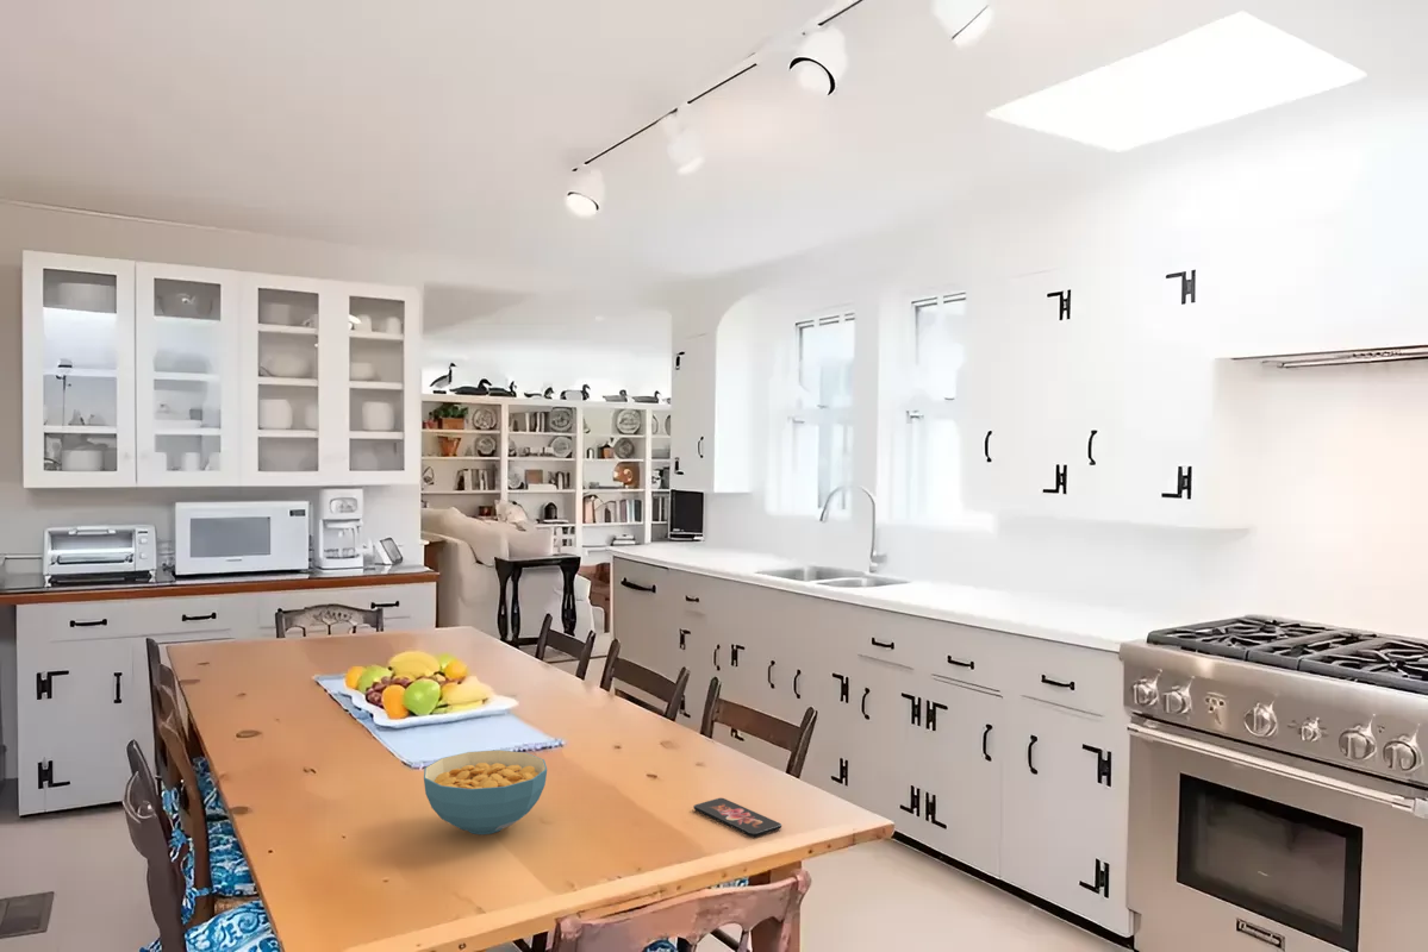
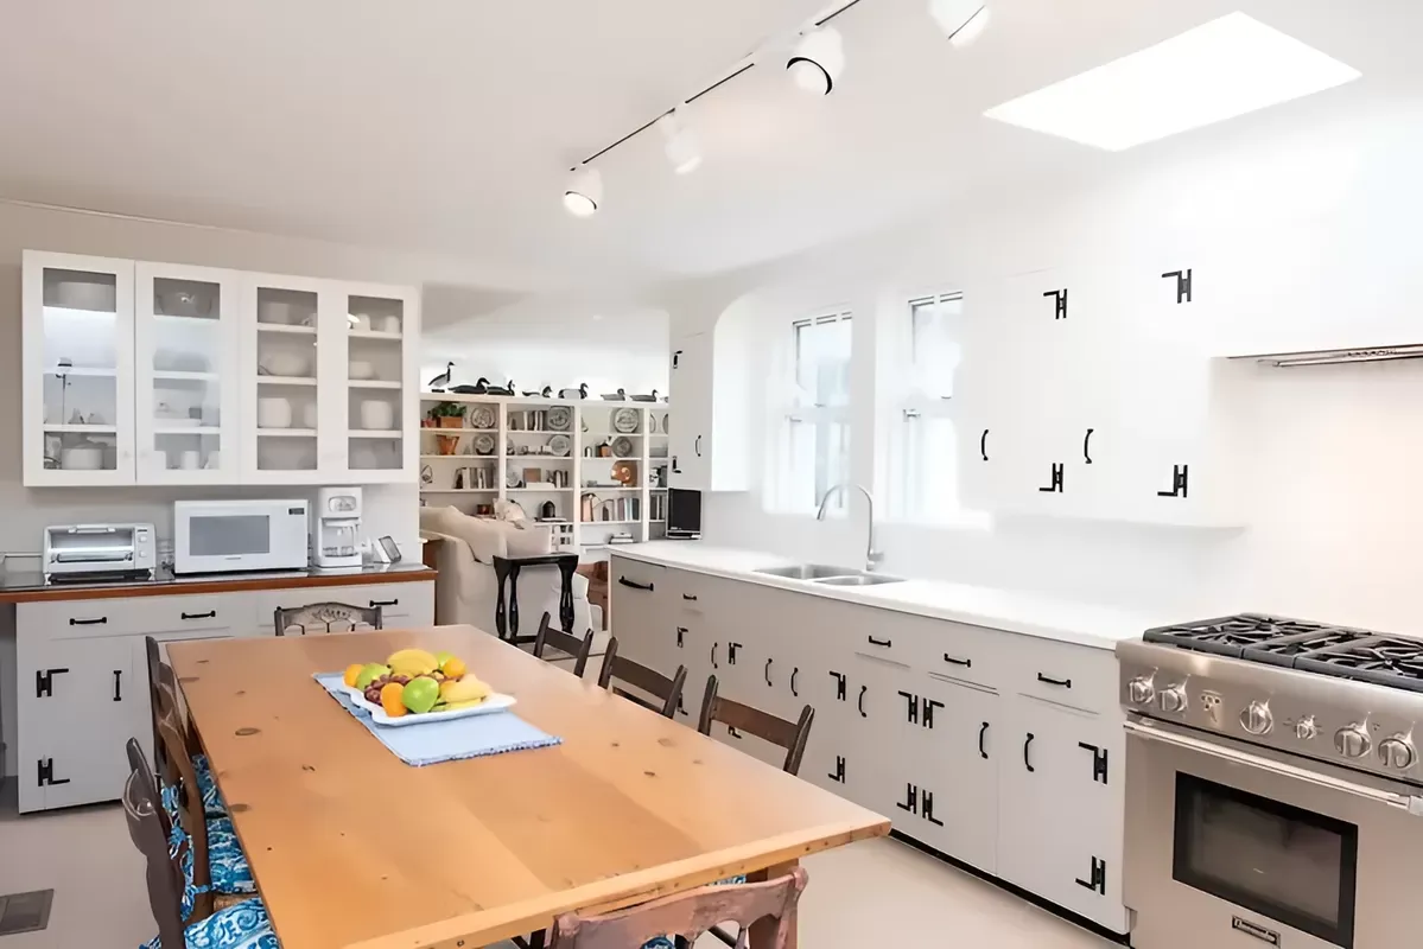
- smartphone [692,797,782,838]
- cereal bowl [423,749,548,835]
